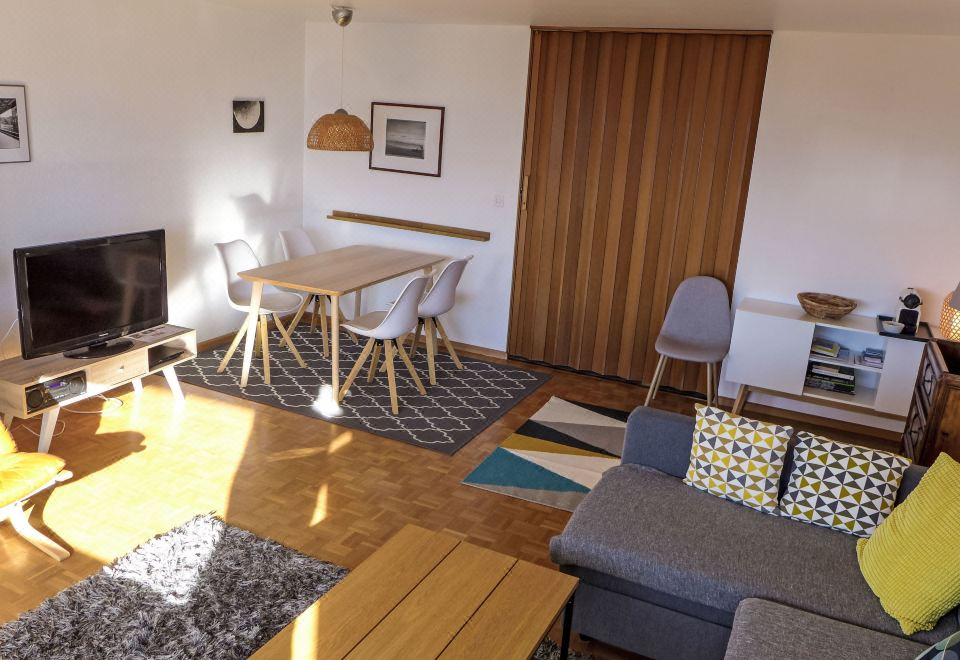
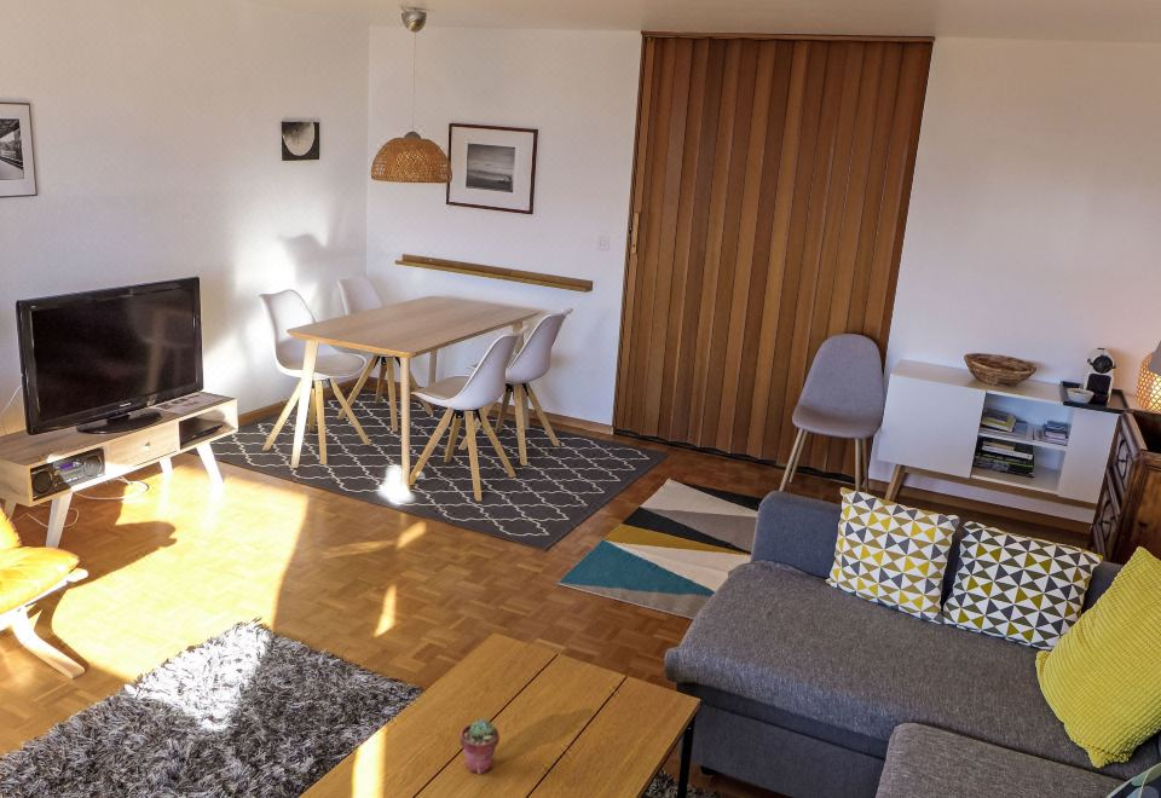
+ potted succulent [460,718,501,775]
